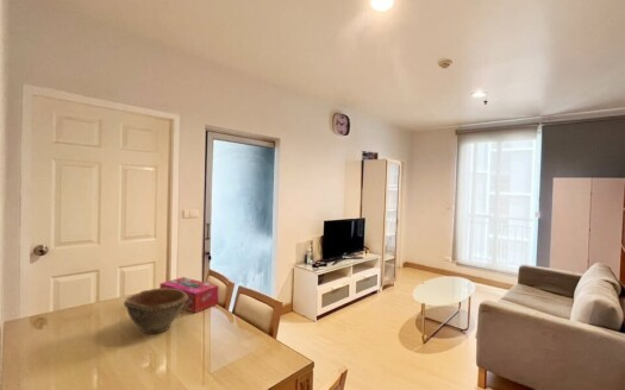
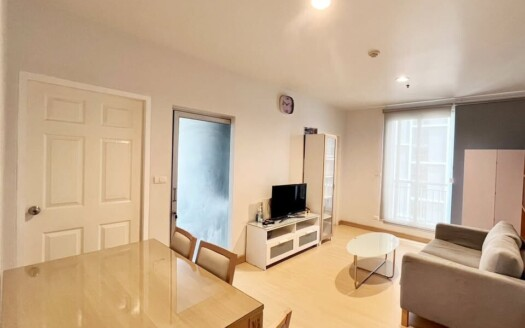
- tissue box [158,276,219,314]
- bowl [123,288,188,334]
